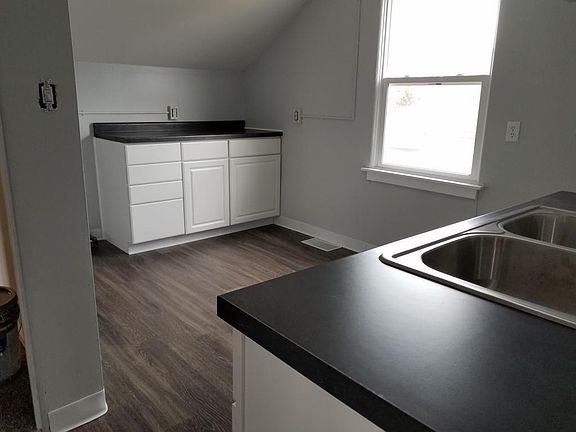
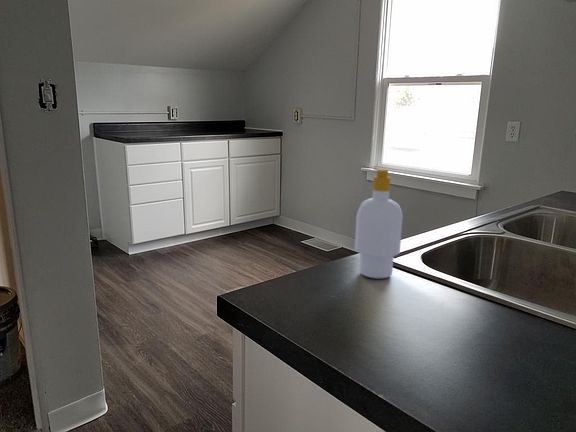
+ soap bottle [354,167,404,279]
